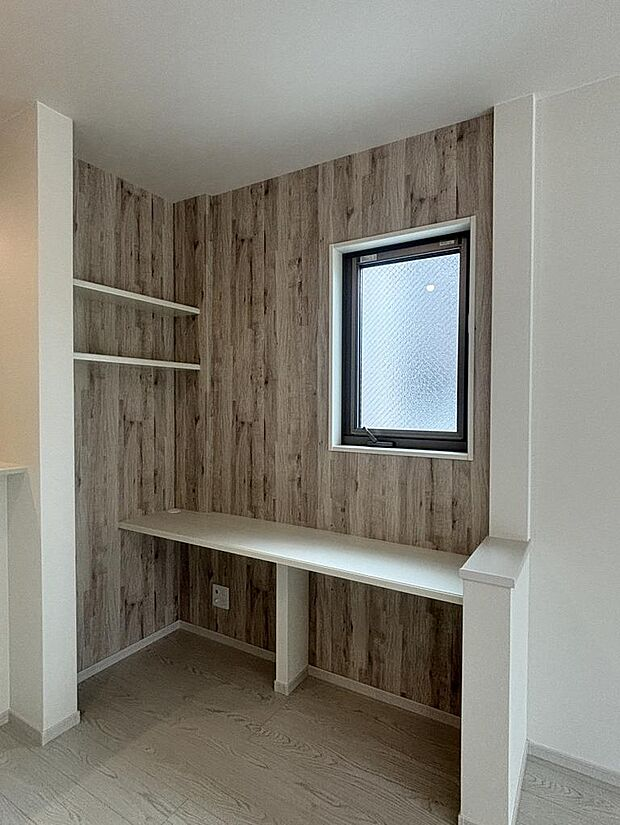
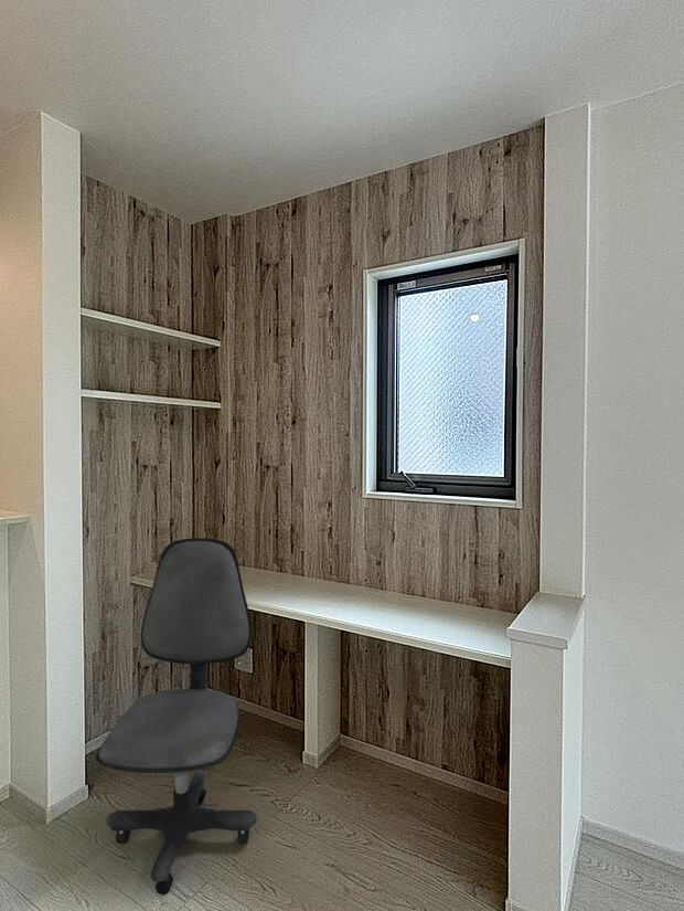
+ office chair [94,537,258,897]
